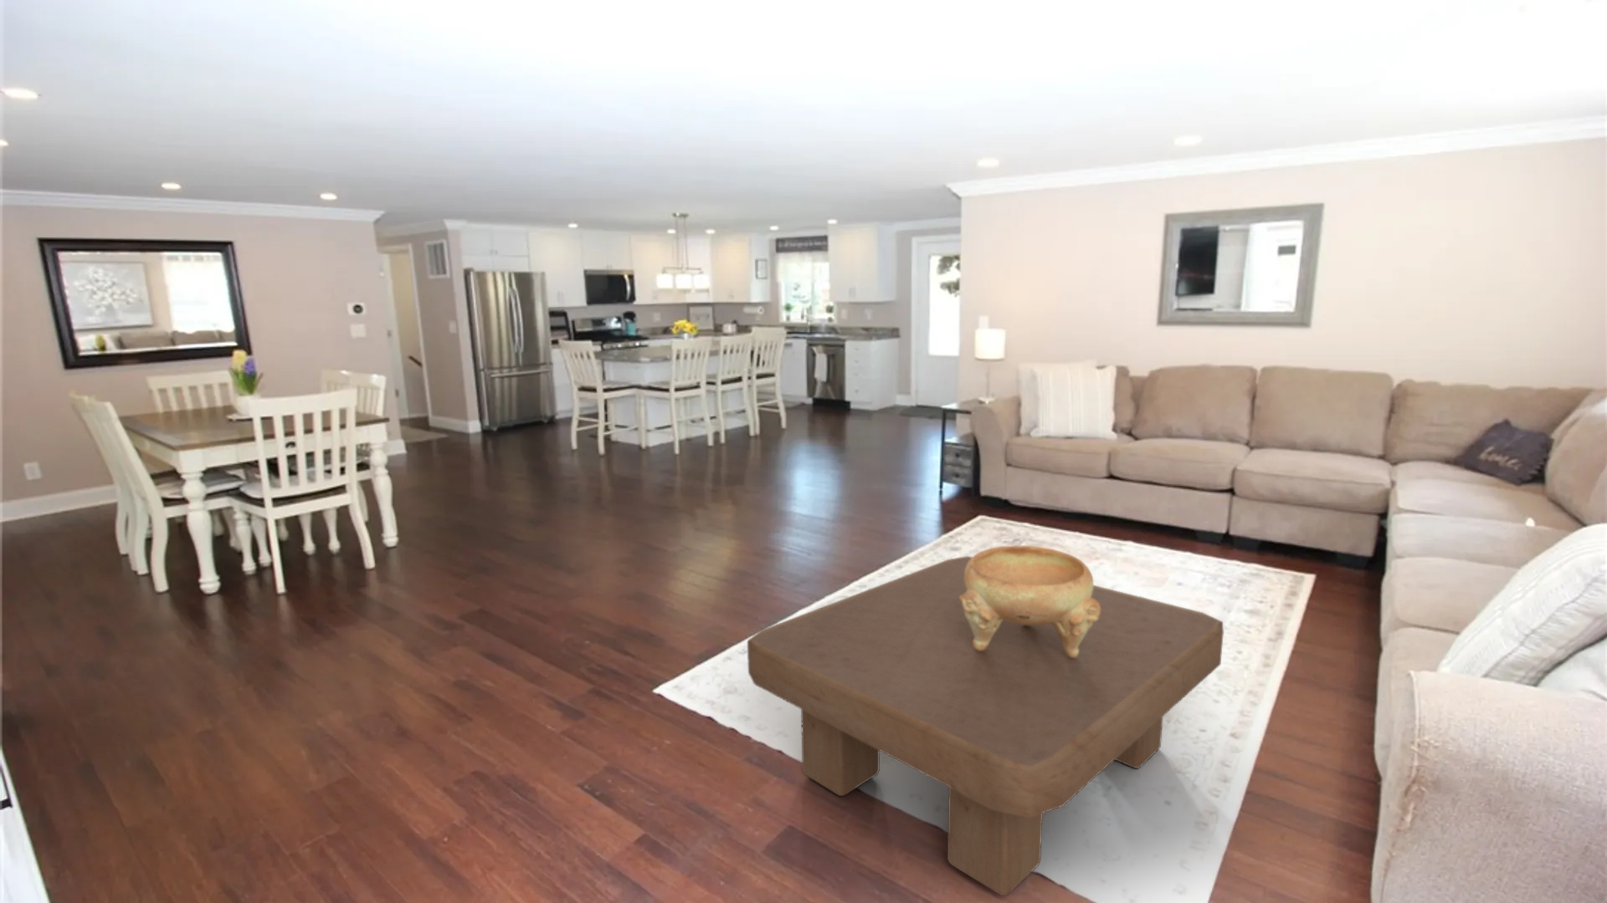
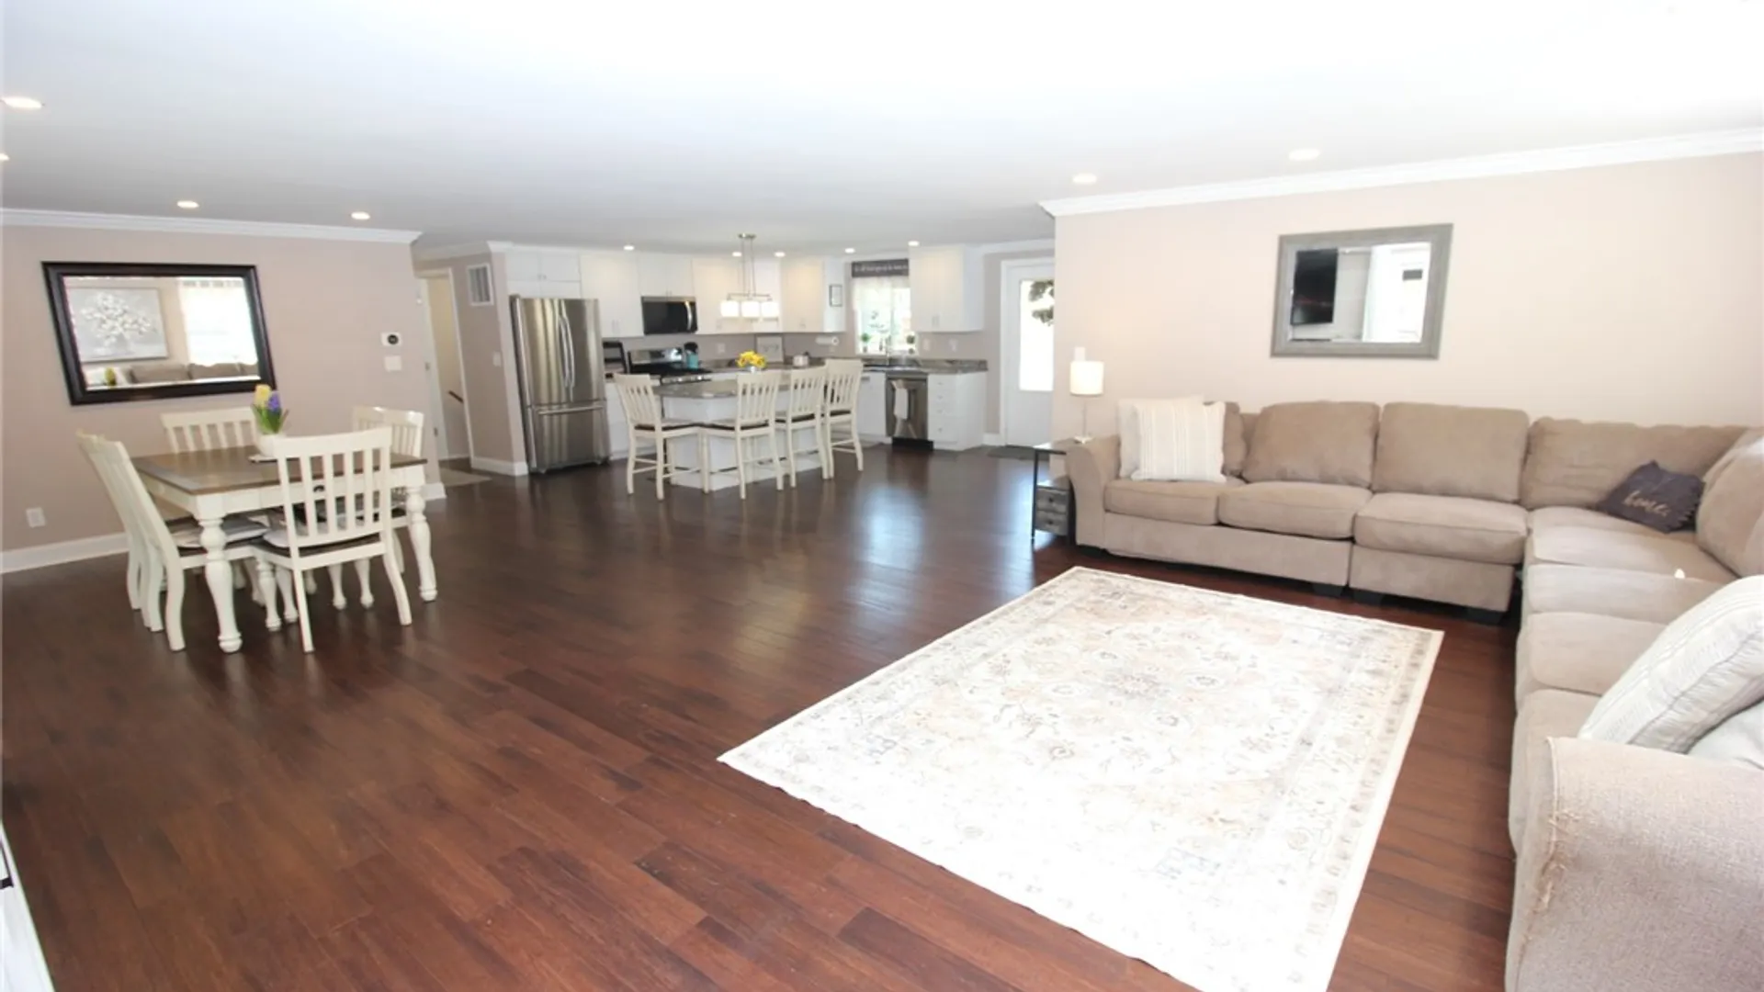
- coffee table [746,556,1224,896]
- decorative bowl [959,545,1100,658]
